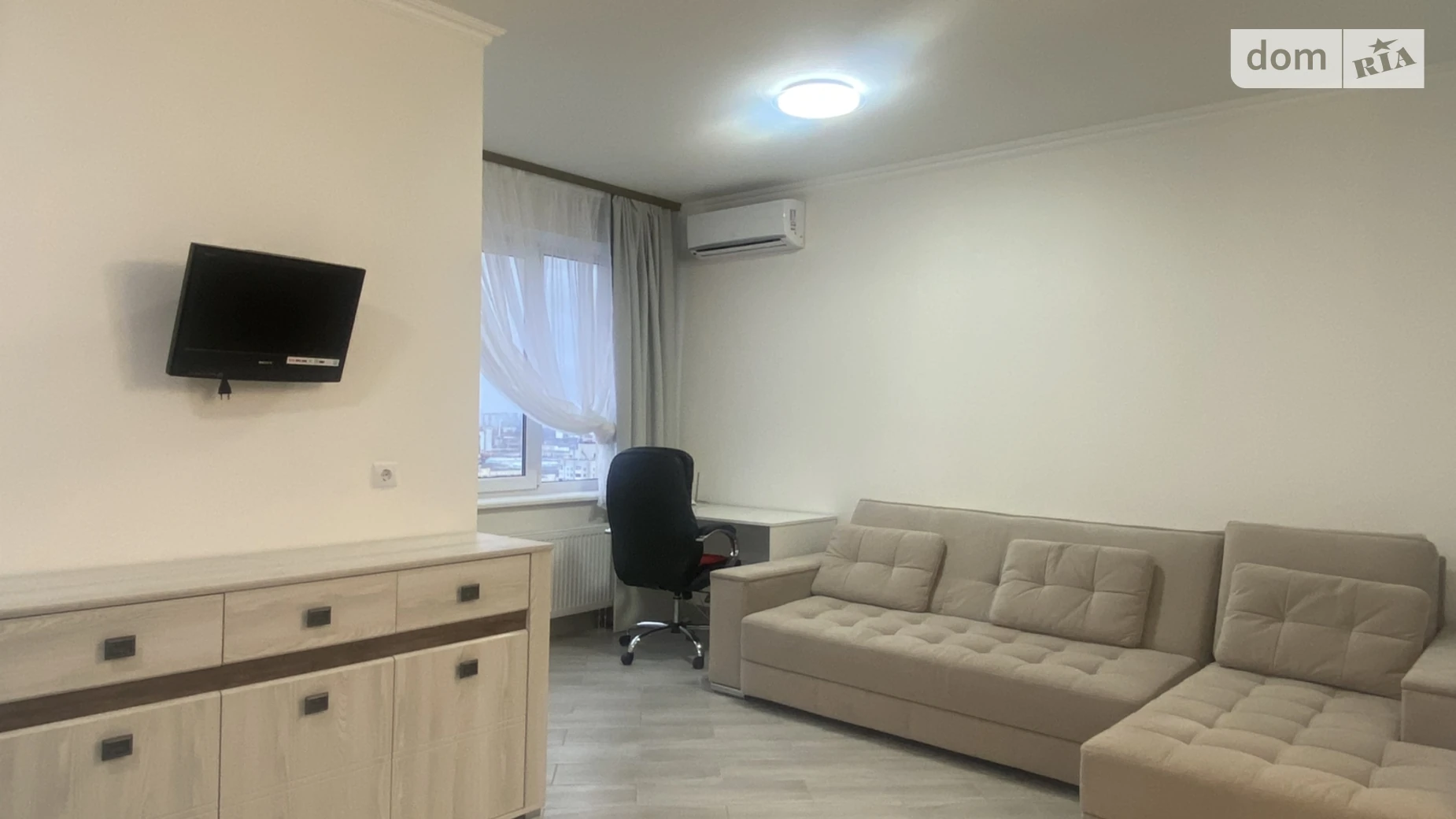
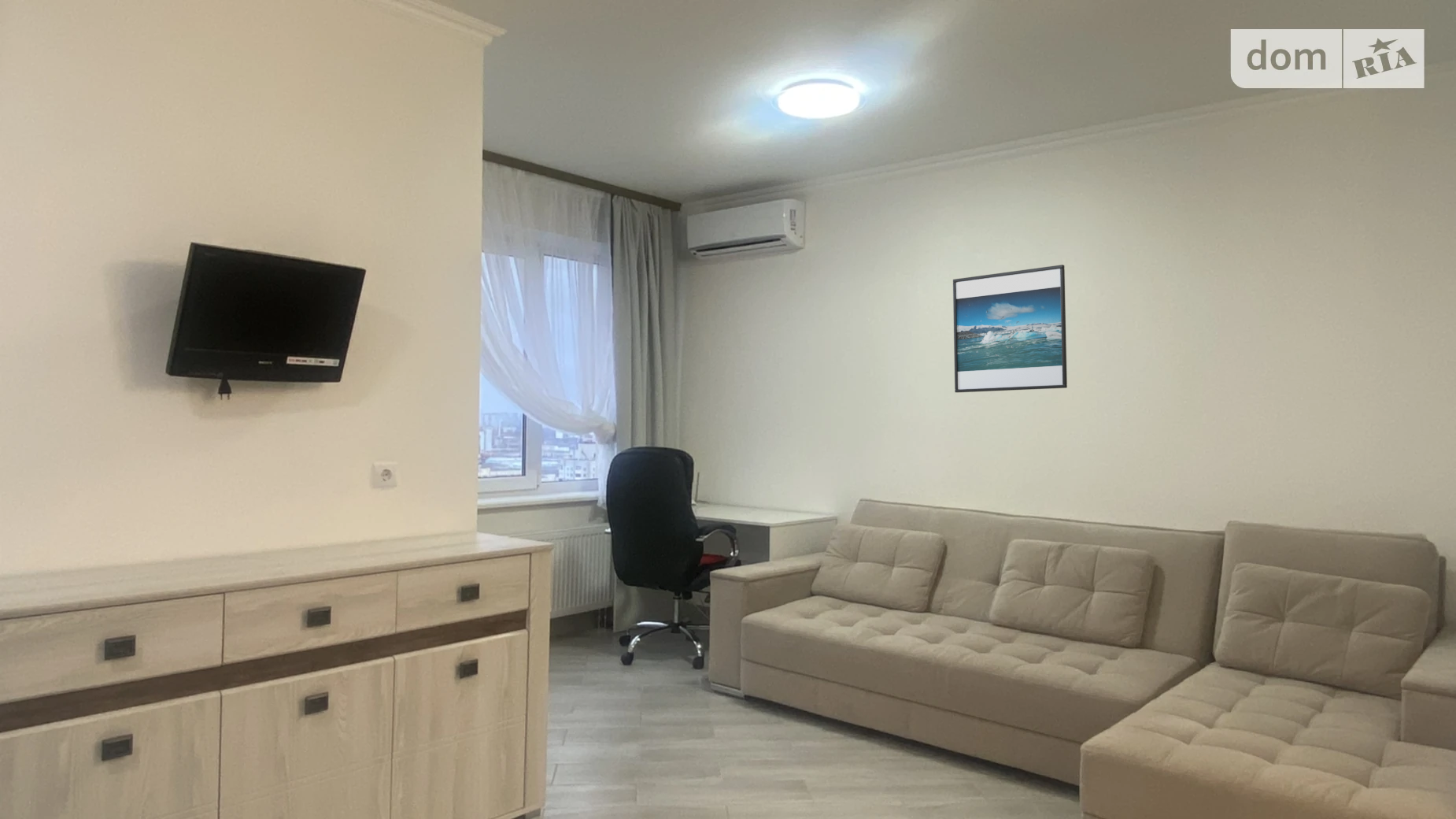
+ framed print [952,264,1068,393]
